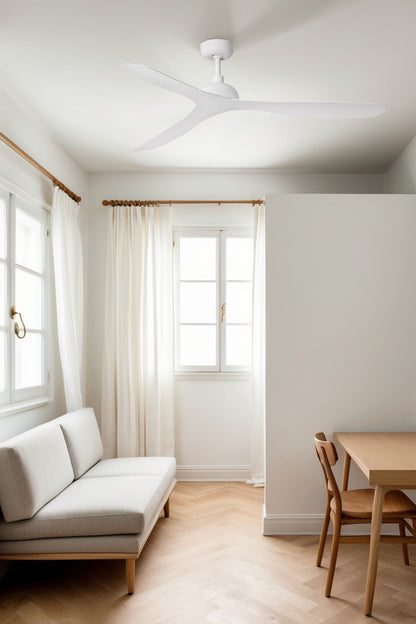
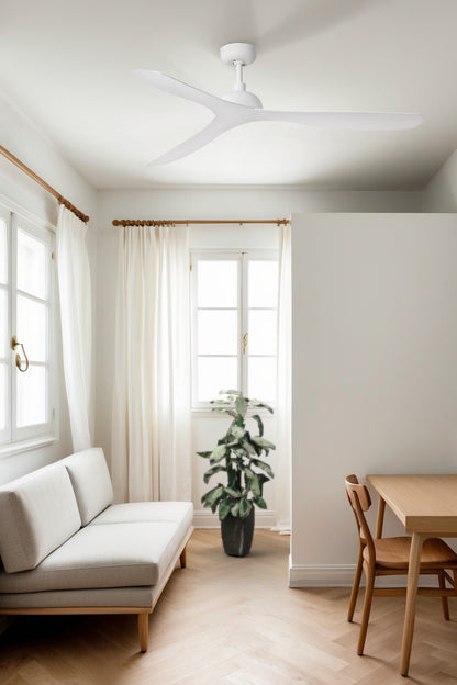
+ indoor plant [194,389,277,557]
